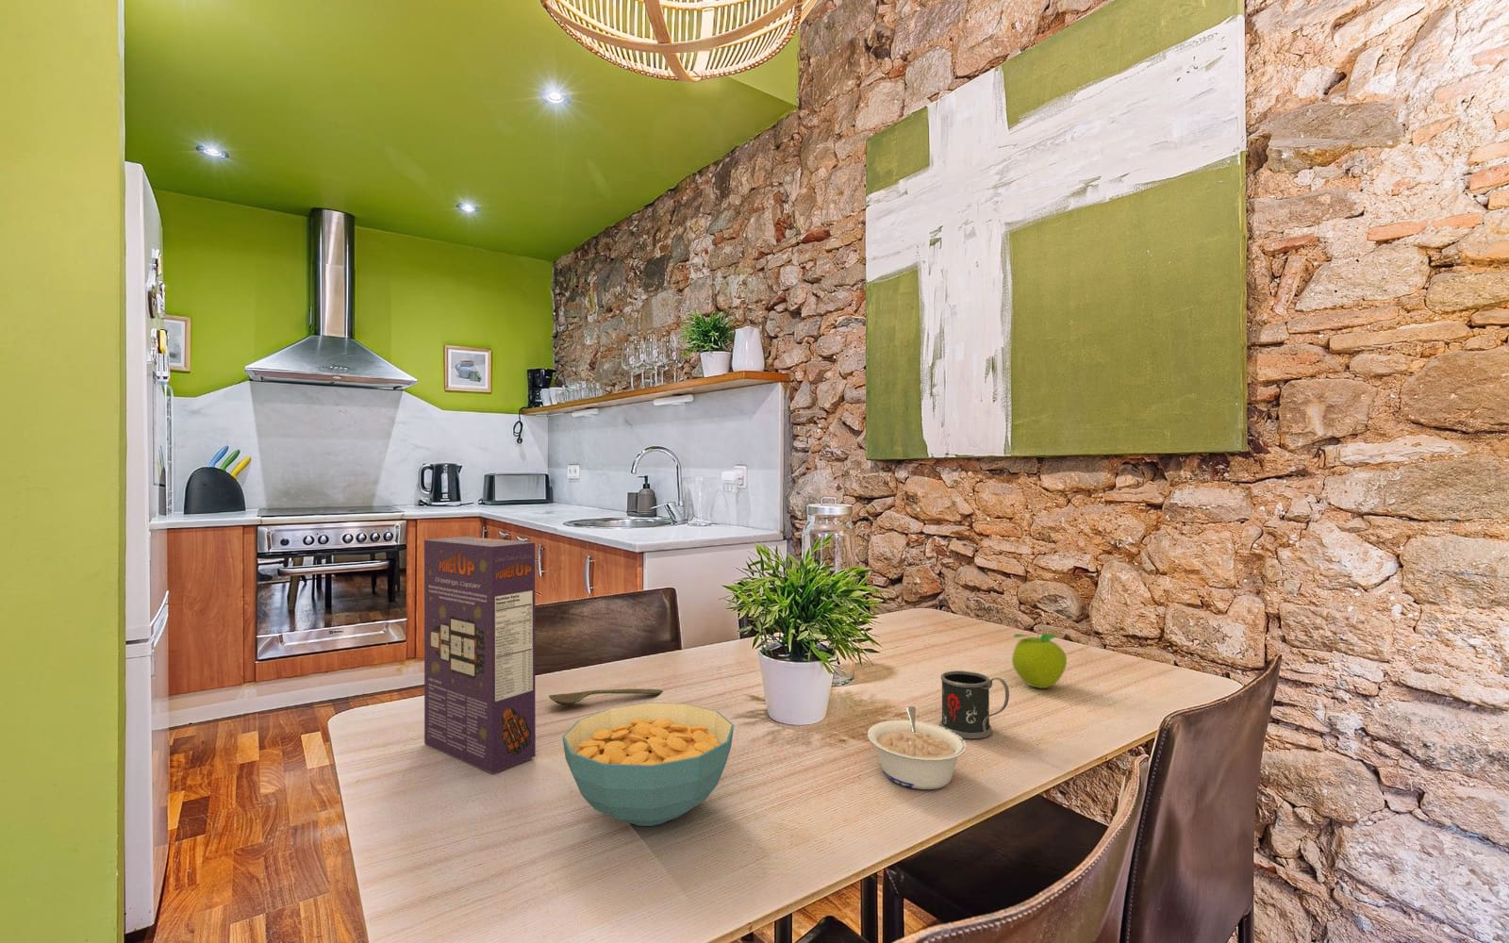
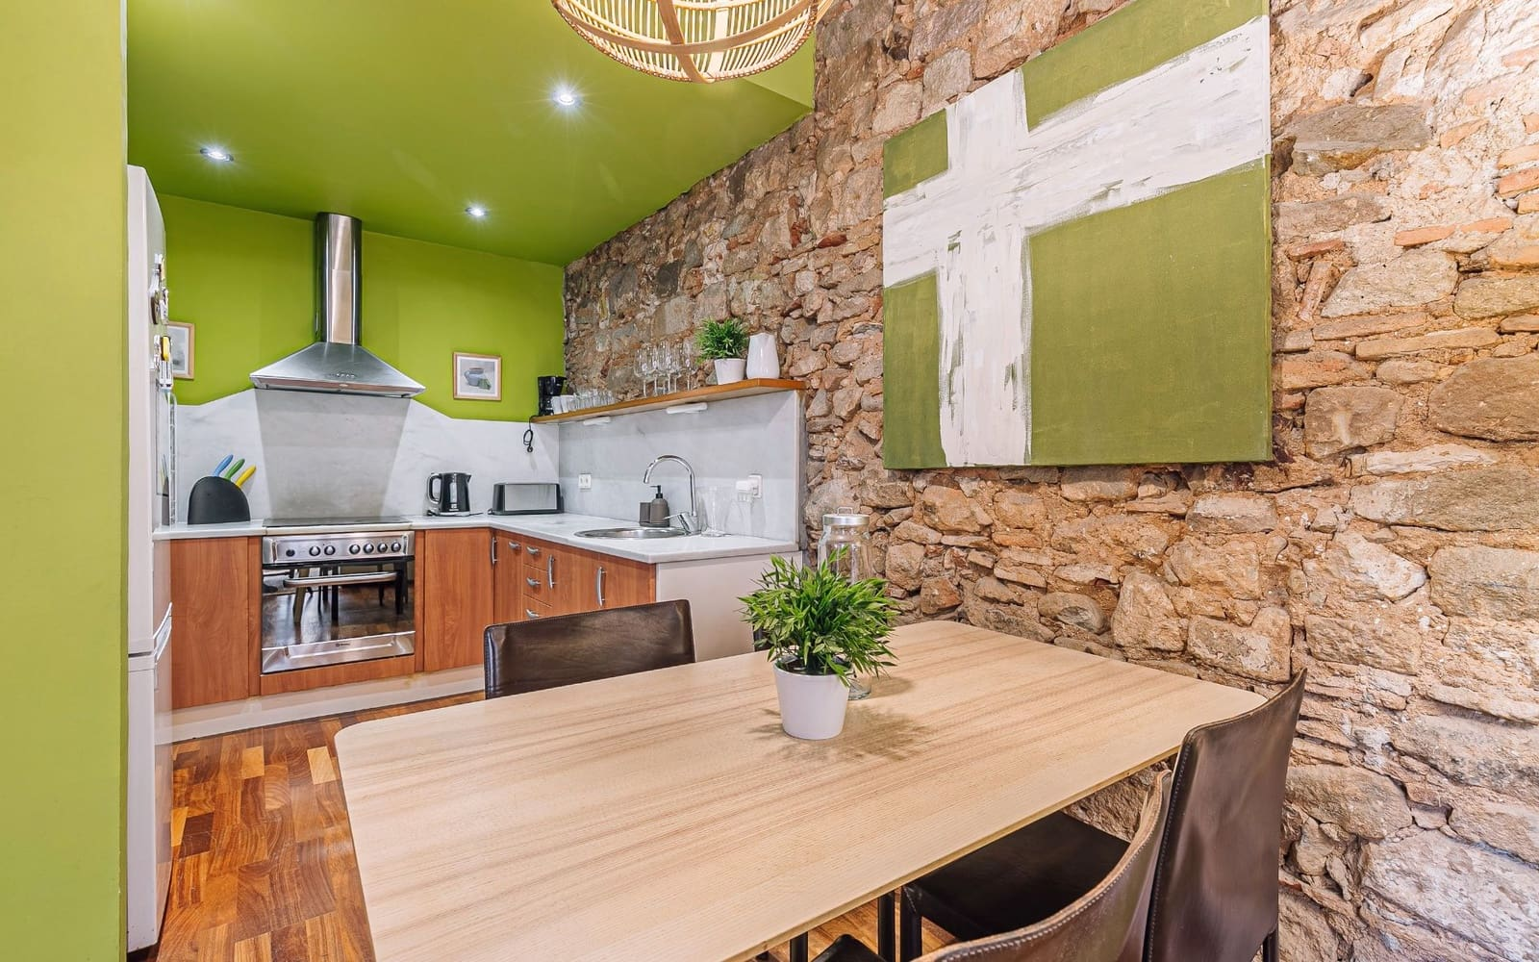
- legume [867,705,968,790]
- spoon [548,689,664,706]
- fruit [1011,632,1068,690]
- cereal box [424,536,537,775]
- cereal bowl [562,702,734,827]
- mug [939,669,1010,740]
